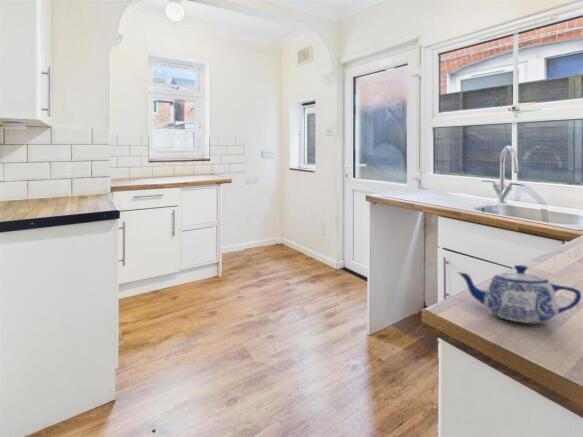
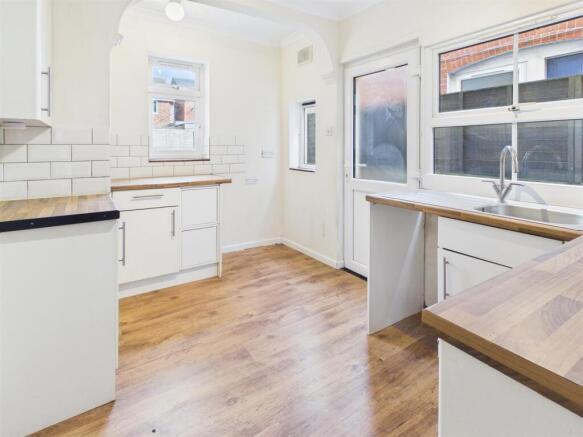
- teapot [456,264,582,324]
